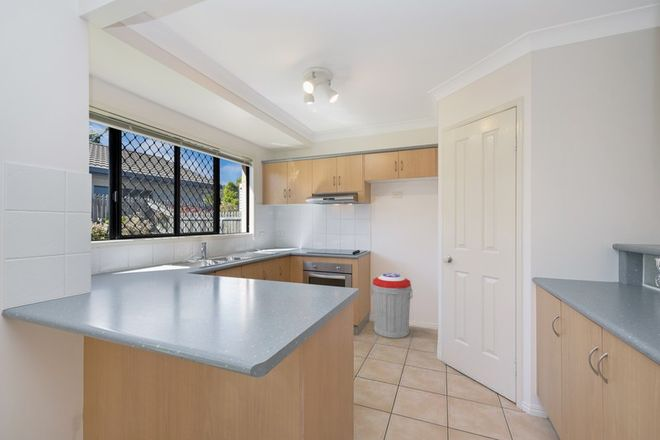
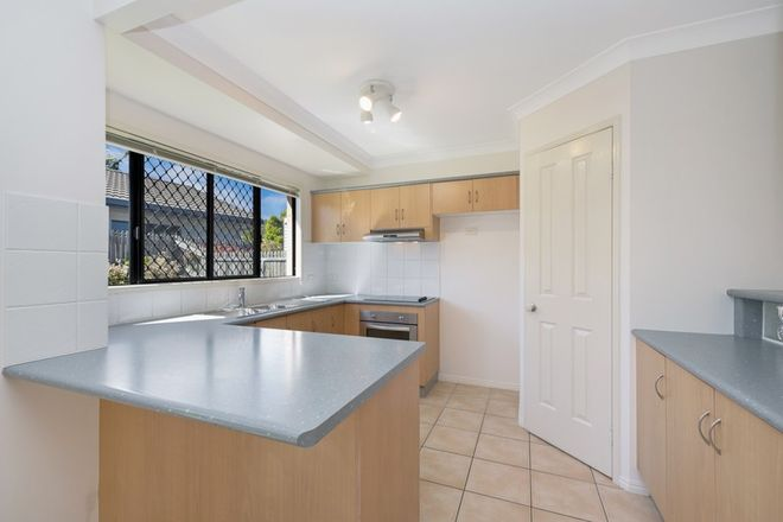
- trash can [370,273,413,339]
